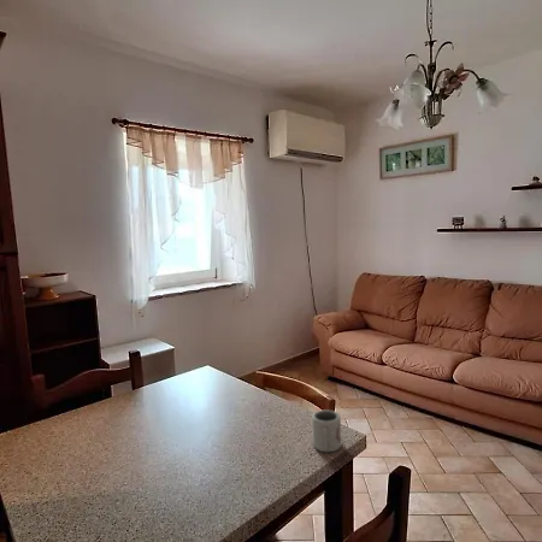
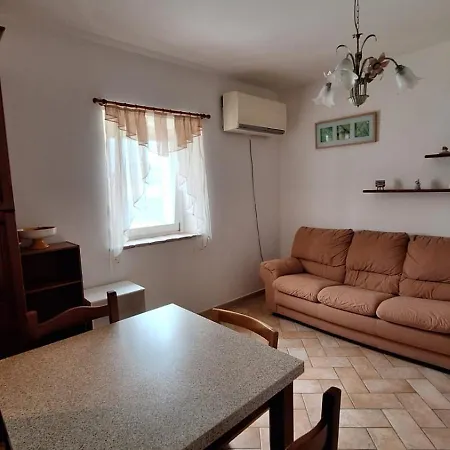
- cup [311,408,342,453]
